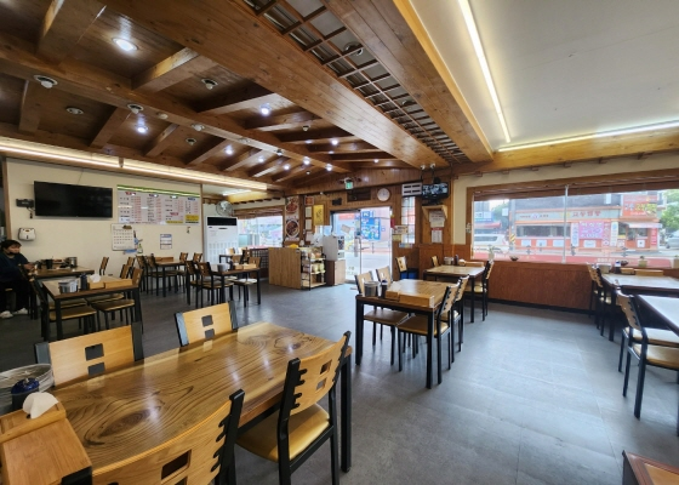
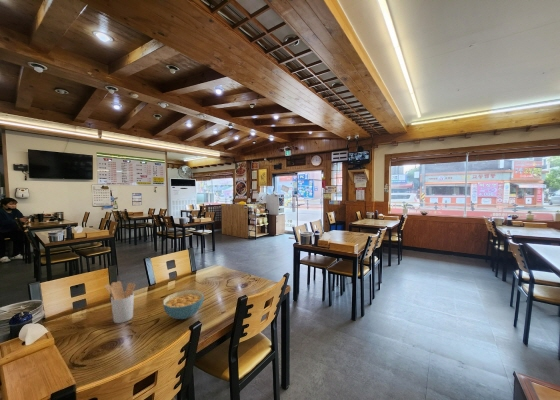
+ cereal bowl [162,289,205,320]
+ utensil holder [104,280,136,324]
